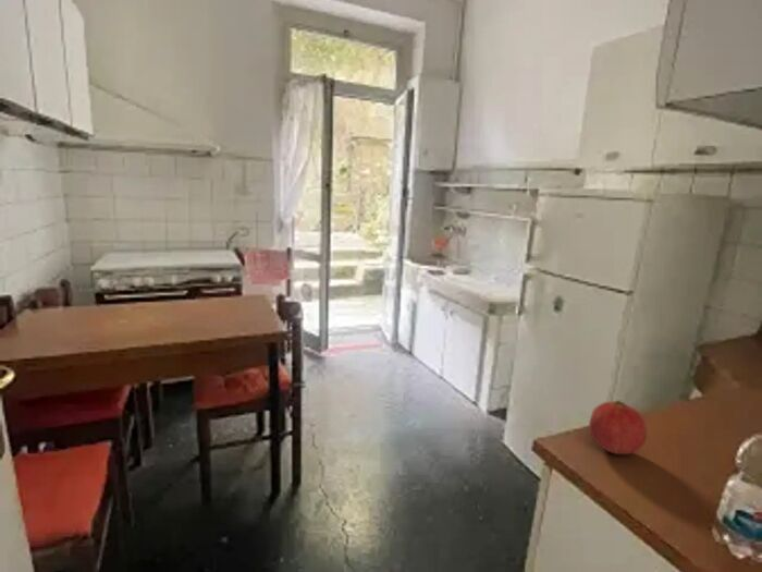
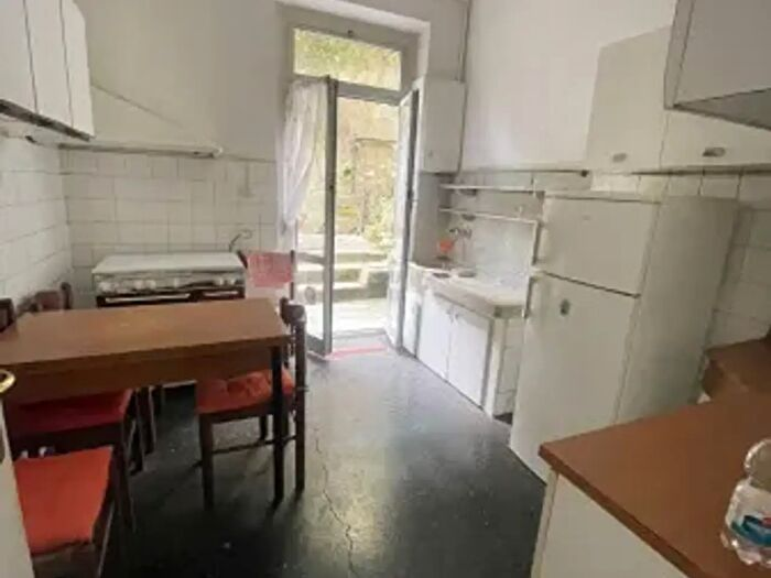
- fruit [588,399,648,455]
